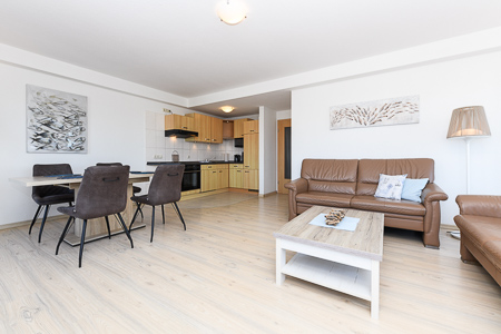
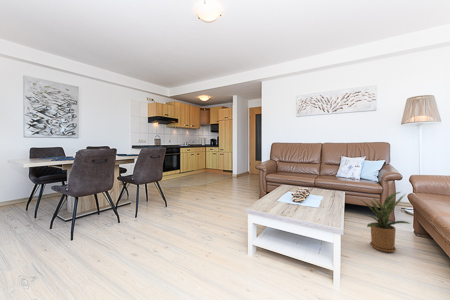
+ house plant [353,191,413,253]
